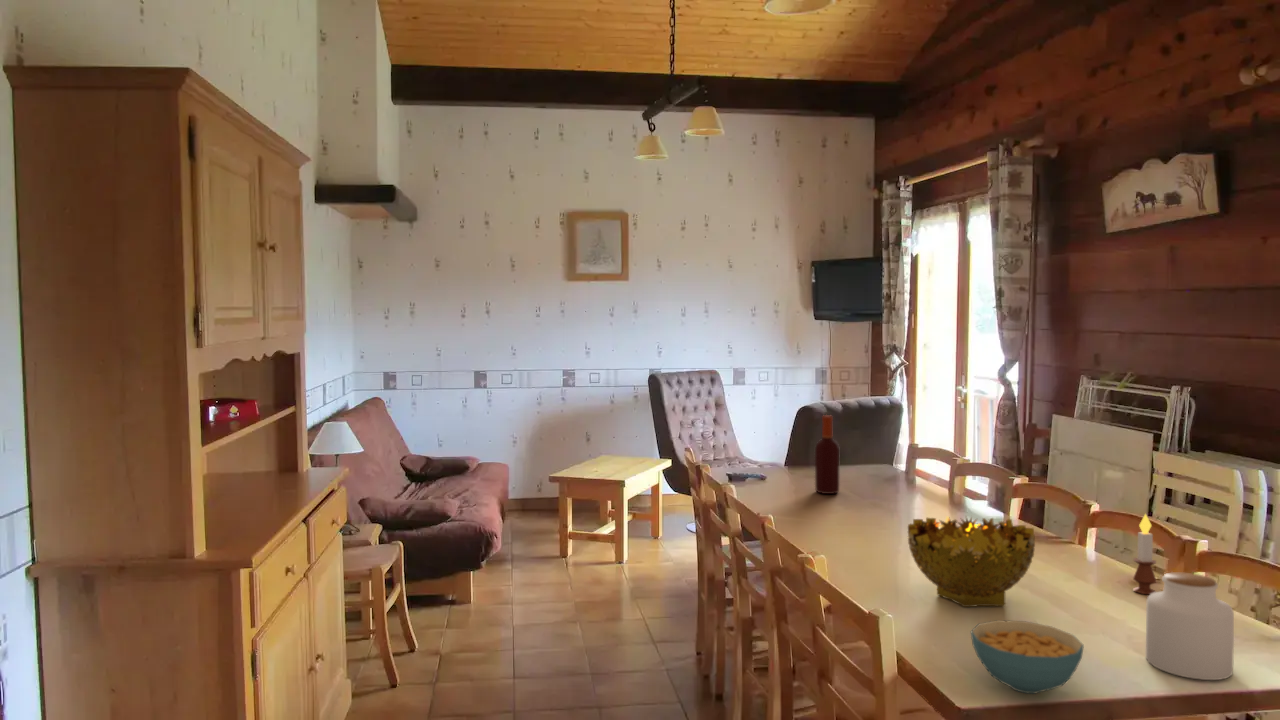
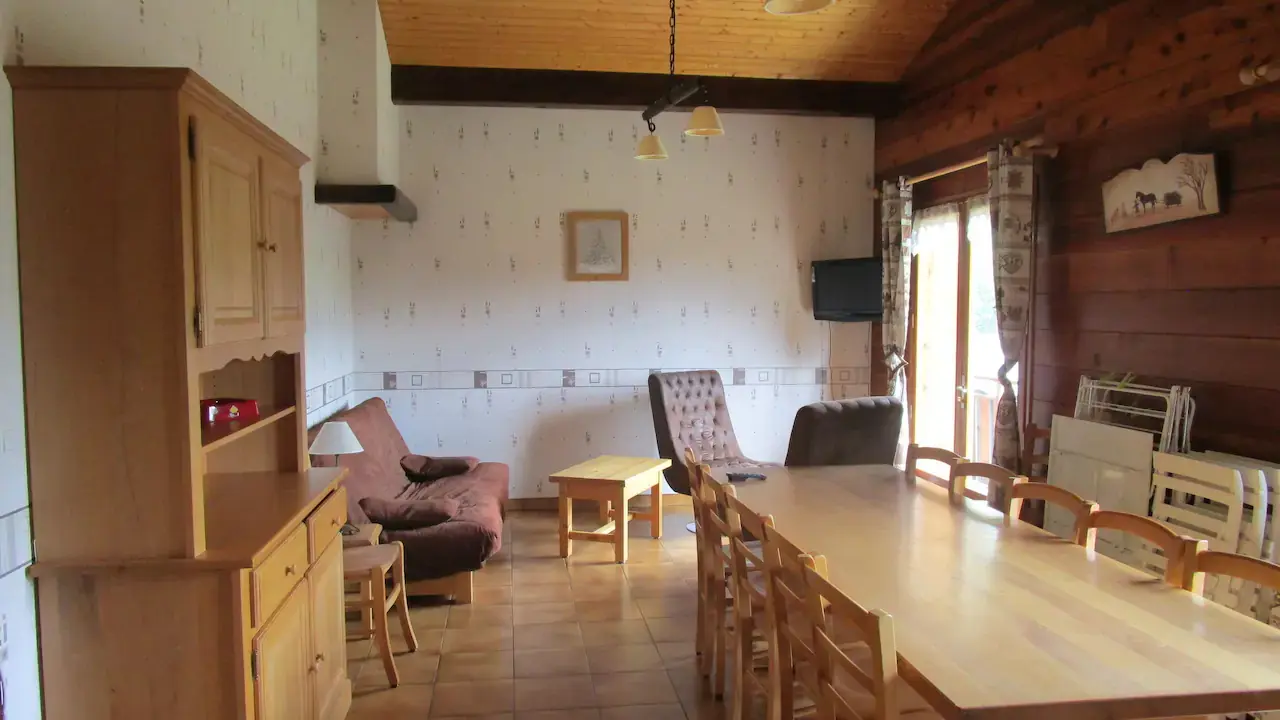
- decorative bowl [907,515,1036,608]
- cereal bowl [970,619,1085,695]
- bottle [814,414,840,495]
- candle [1132,512,1157,595]
- jar [1145,571,1235,681]
